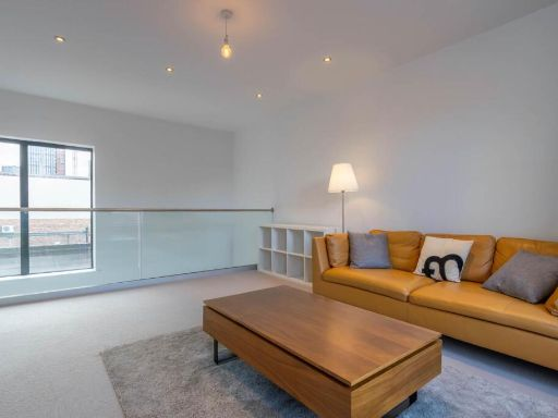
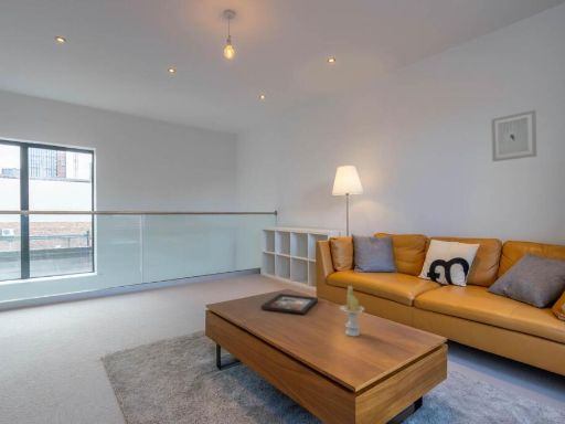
+ candle [339,285,365,338]
+ wall art [490,109,537,162]
+ decorative tray [259,293,319,315]
